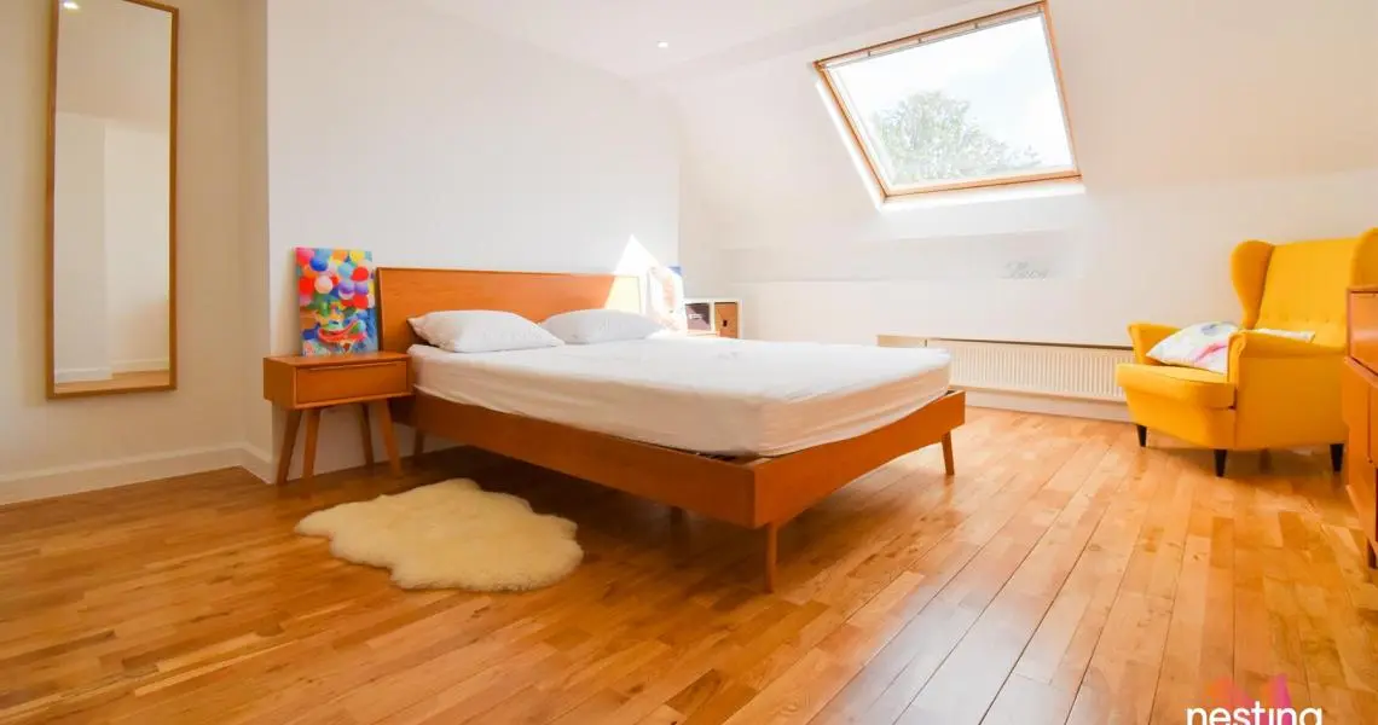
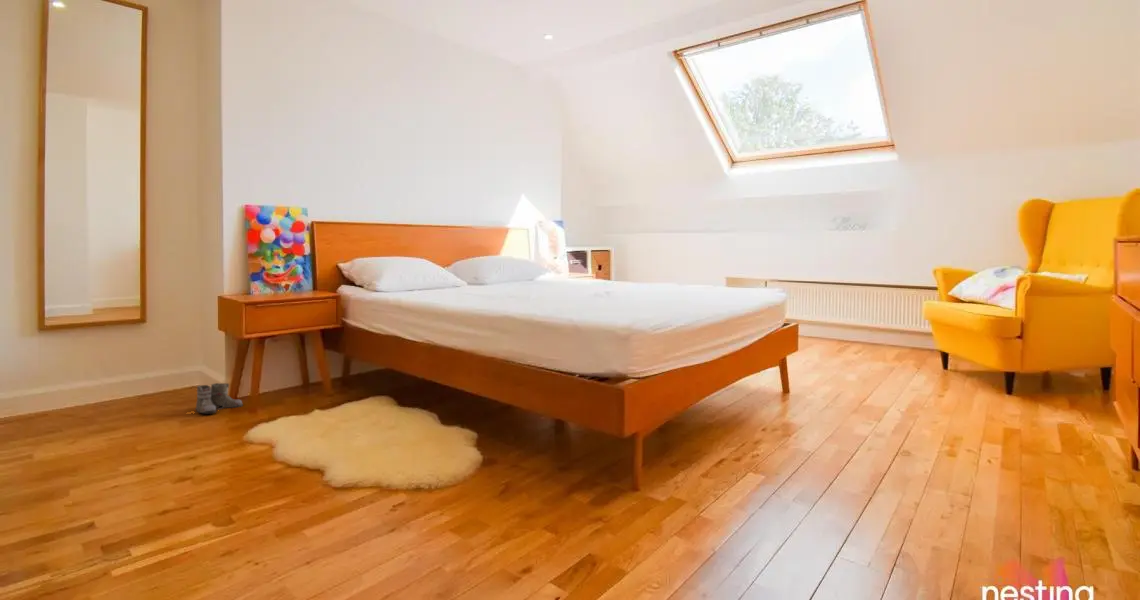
+ boots [194,382,244,414]
